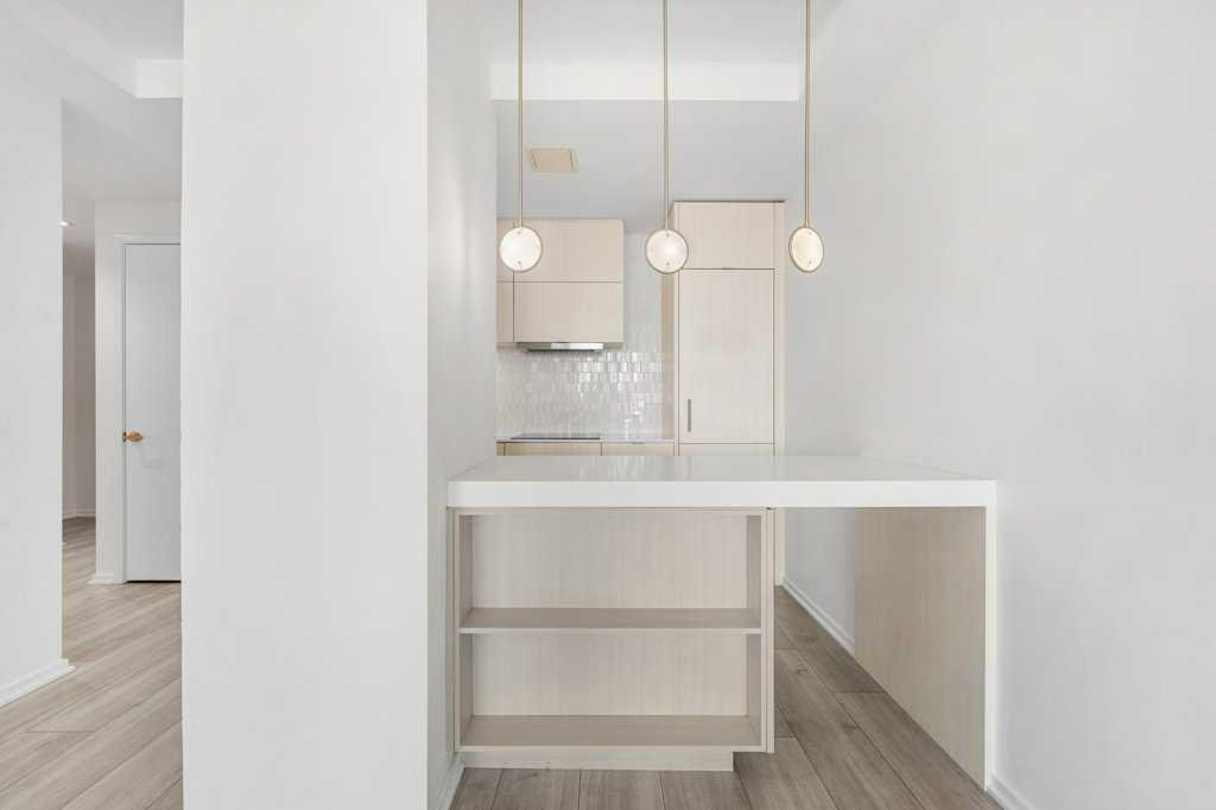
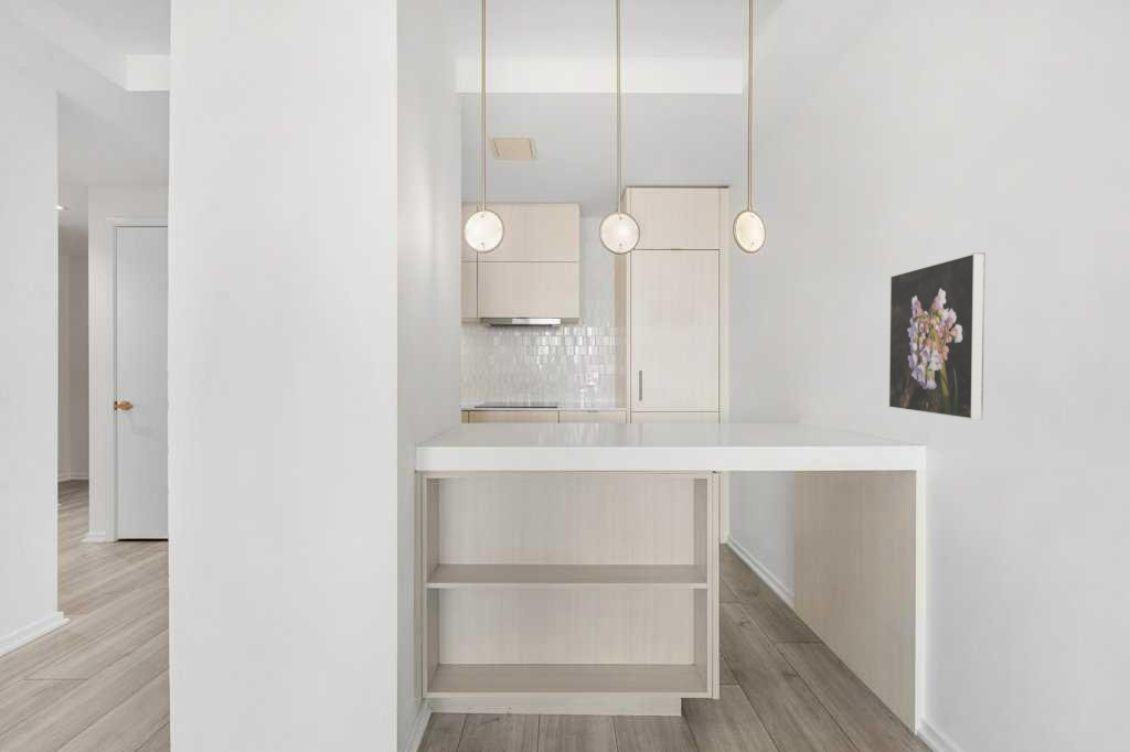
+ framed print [887,251,987,421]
